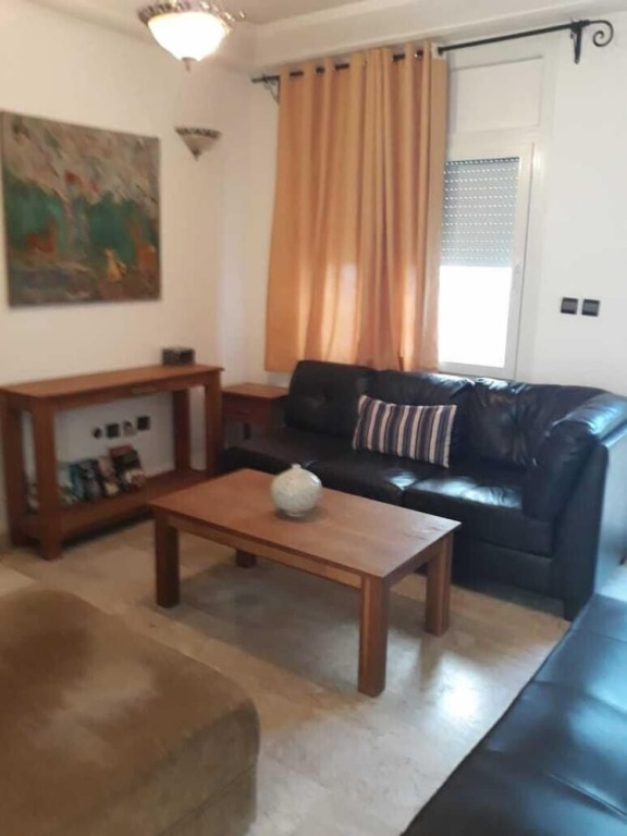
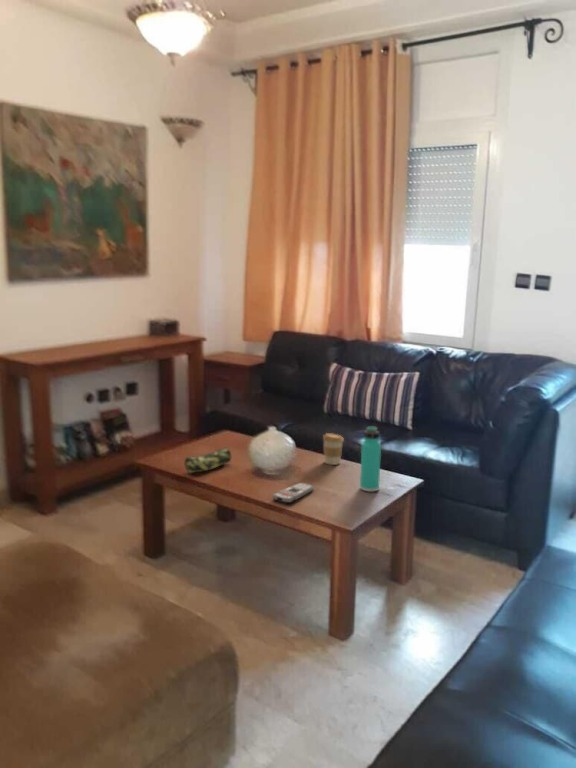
+ pencil case [183,447,232,474]
+ coffee cup [322,432,345,466]
+ remote control [271,482,315,504]
+ thermos bottle [359,425,382,493]
